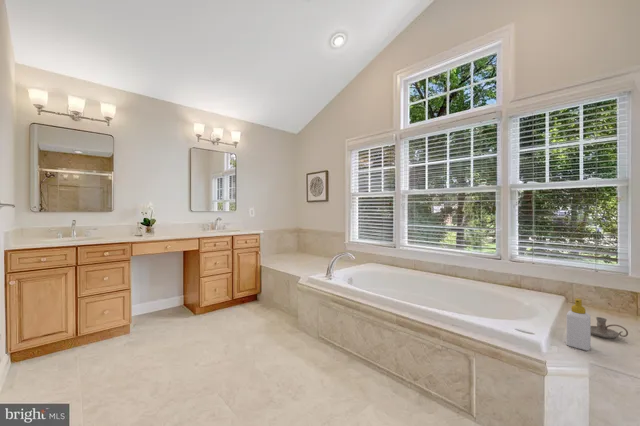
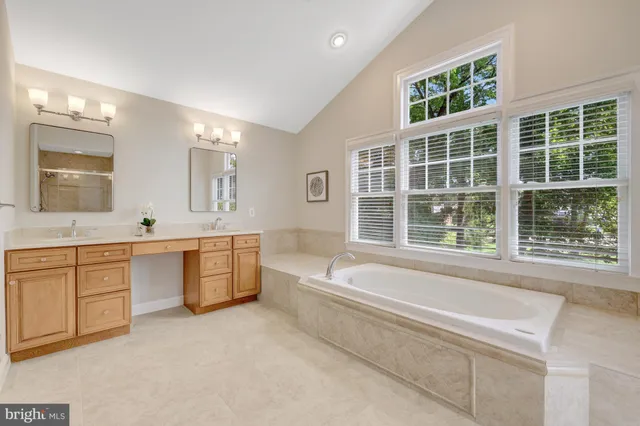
- soap bottle [566,297,592,351]
- candle holder [591,316,629,339]
